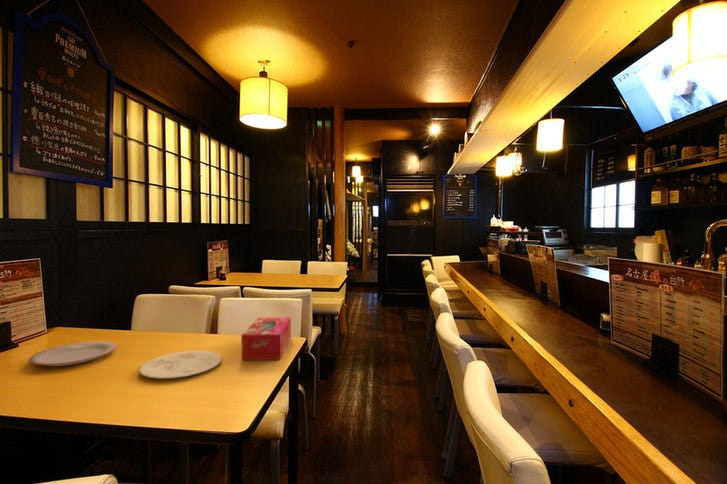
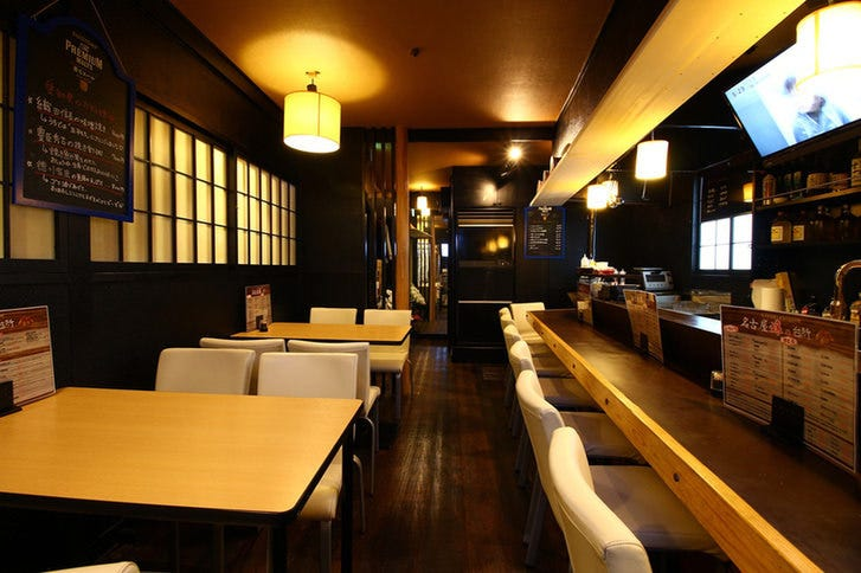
- plate [139,350,222,379]
- tissue box [240,316,292,361]
- plate [28,340,118,367]
